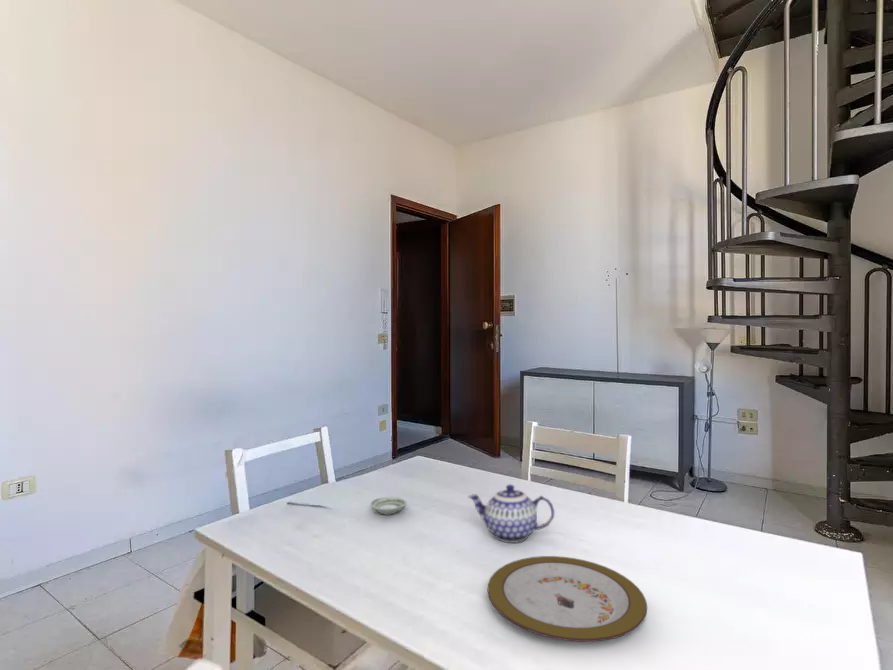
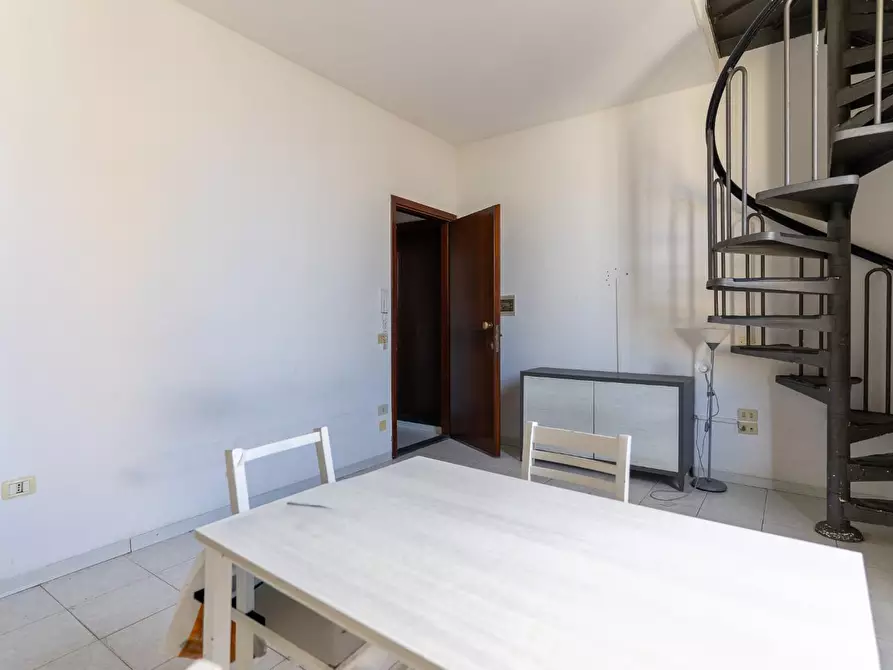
- teapot [467,484,555,544]
- plate [487,555,648,643]
- saucer [369,496,408,516]
